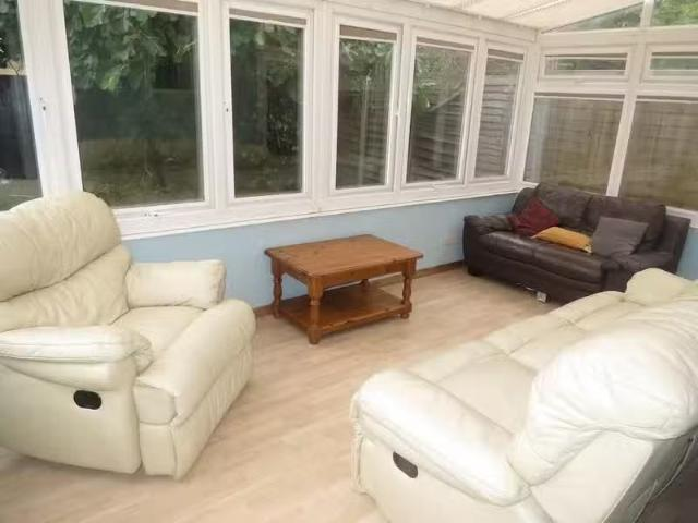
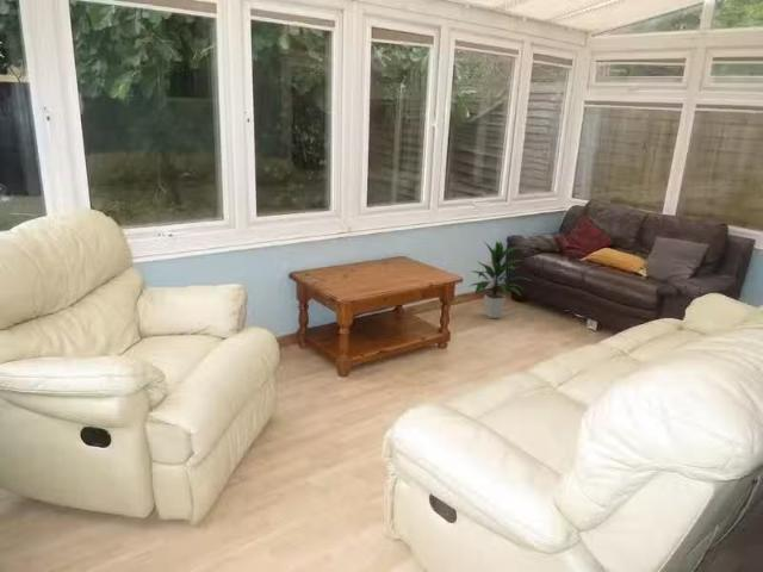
+ indoor plant [467,240,531,319]
